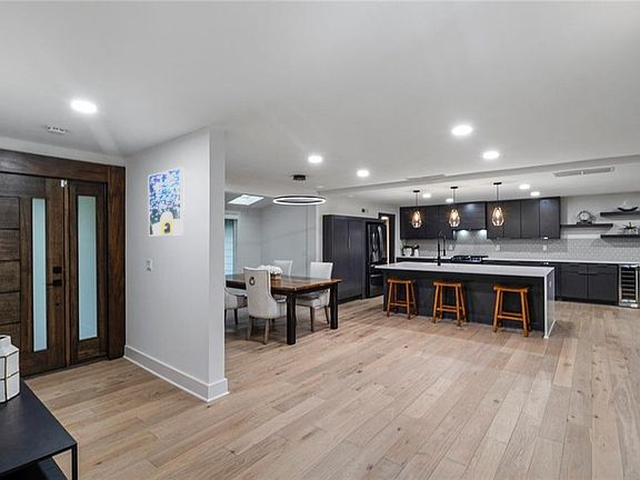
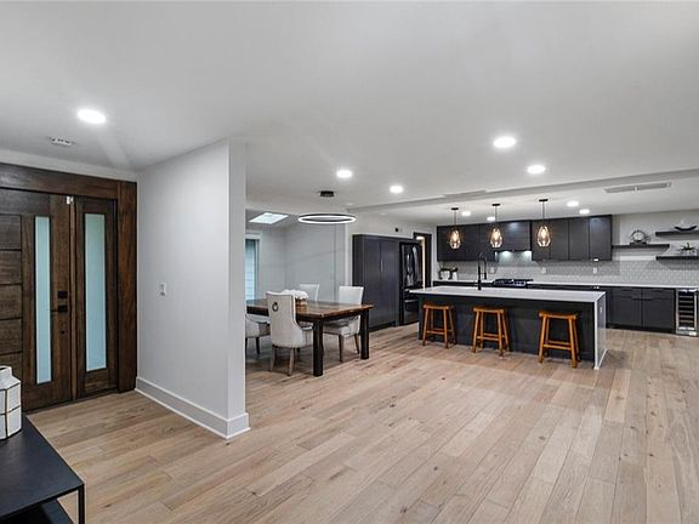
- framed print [148,167,186,237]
